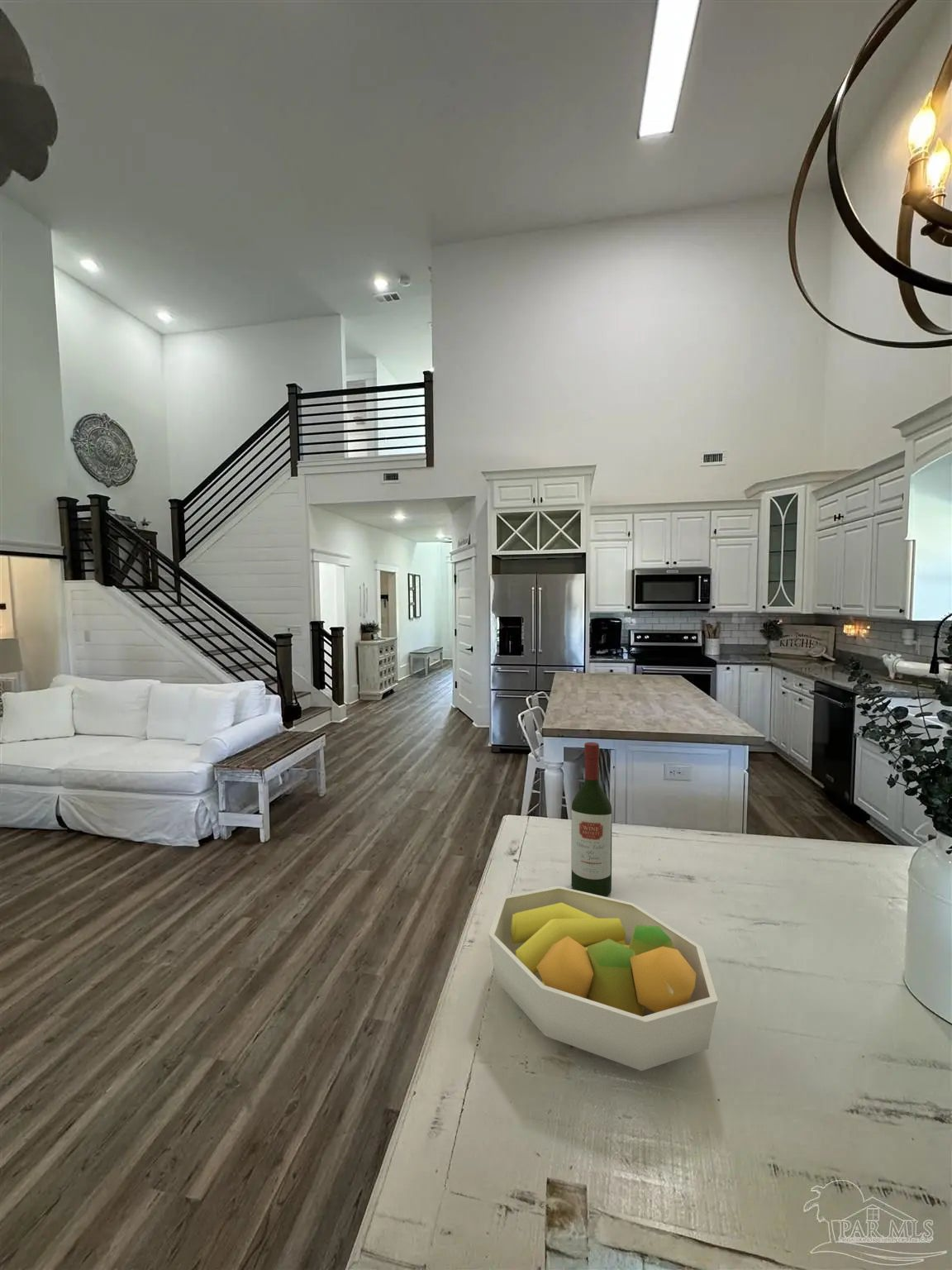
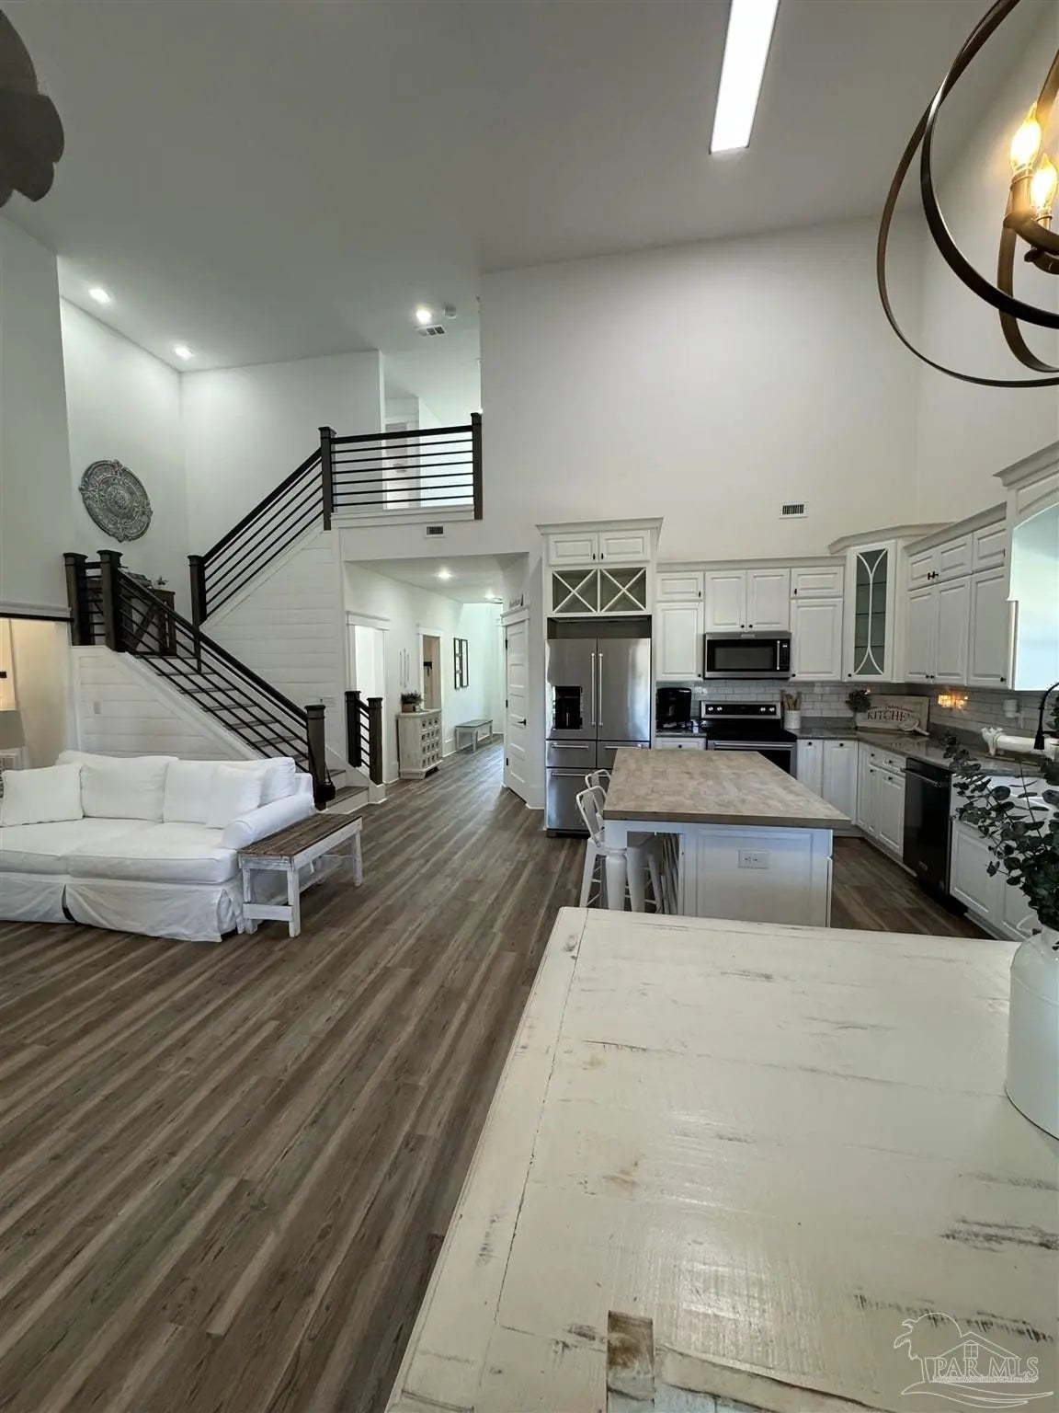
- fruit bowl [488,886,719,1072]
- wine bottle [571,742,612,897]
